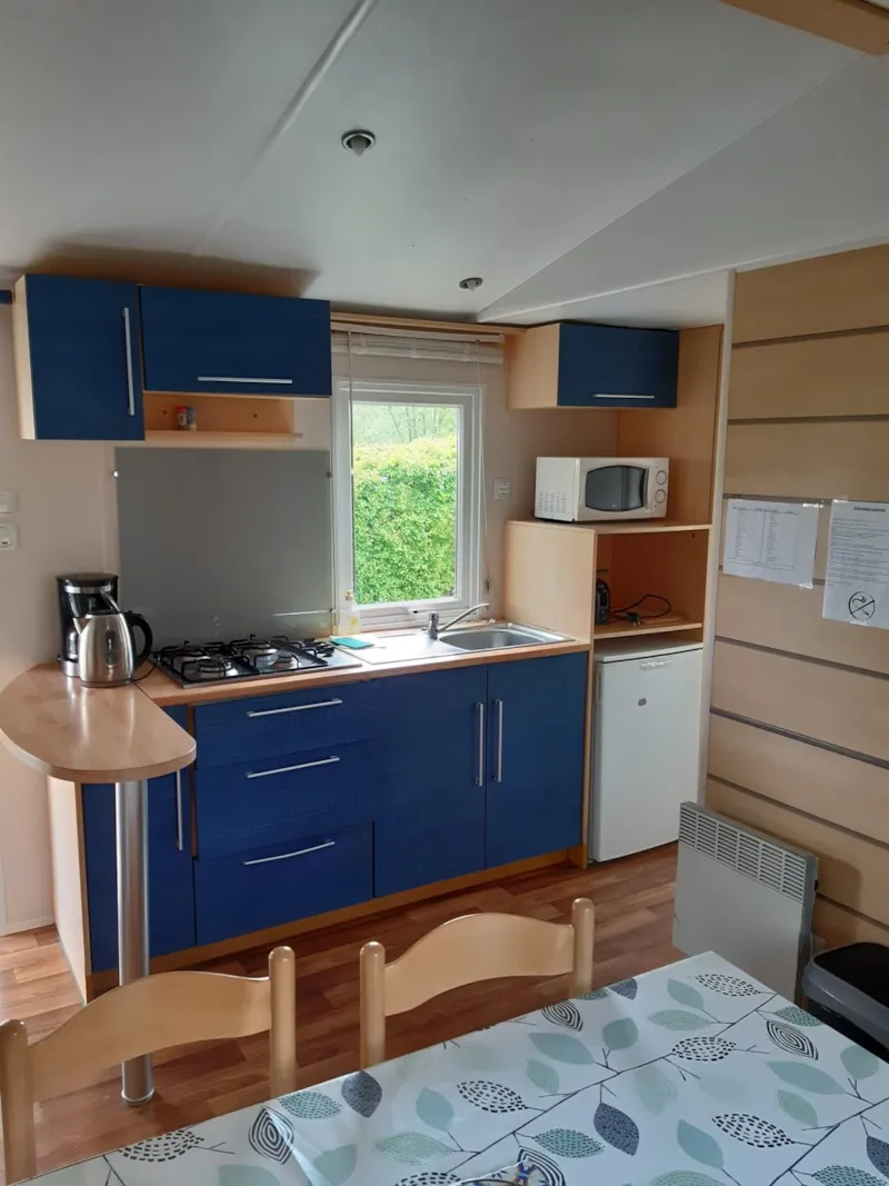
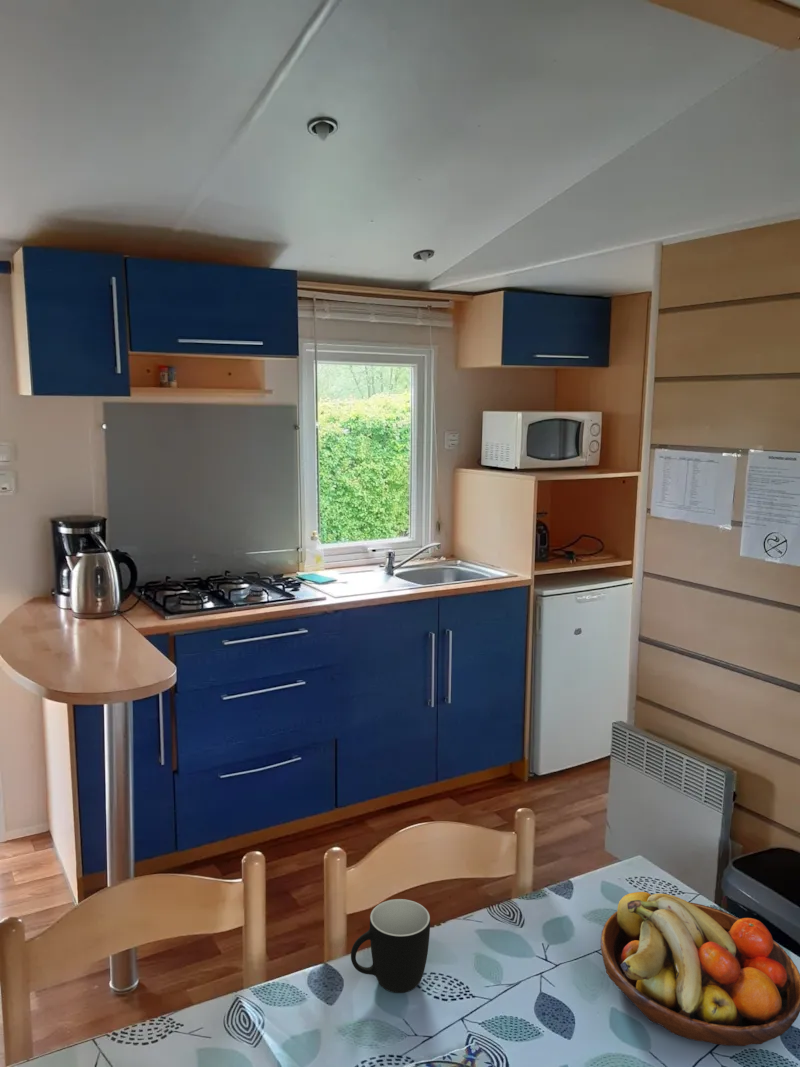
+ mug [350,898,431,994]
+ fruit bowl [600,891,800,1047]
